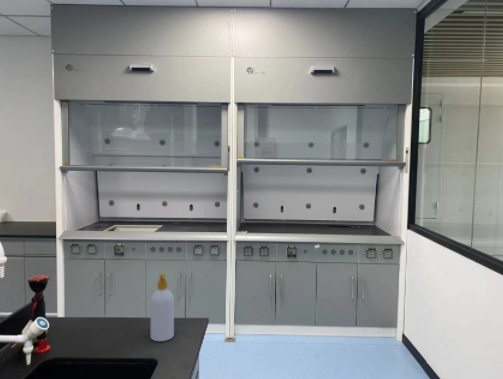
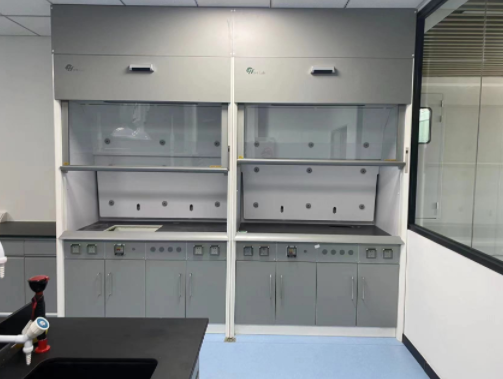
- soap bottle [150,273,175,342]
